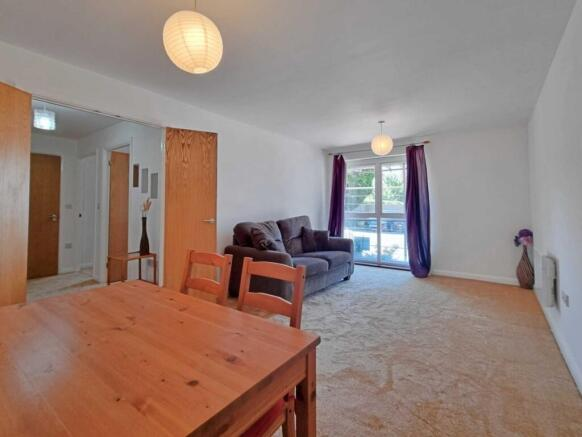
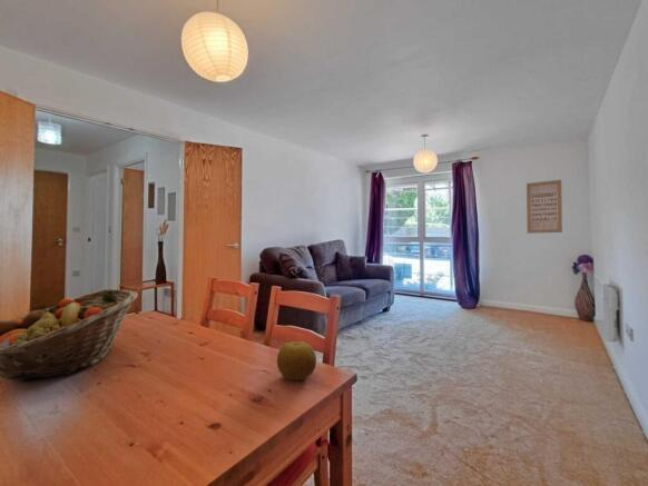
+ fruit basket [0,288,139,380]
+ fruit [276,340,317,381]
+ wall art [526,179,563,235]
